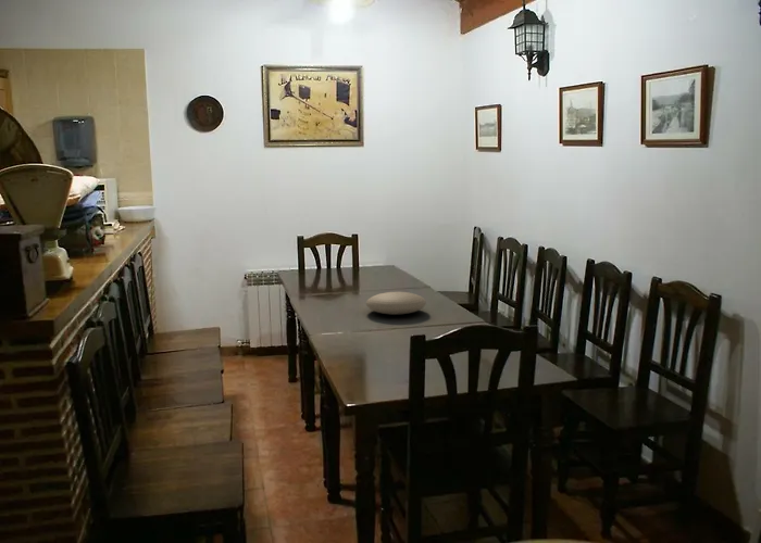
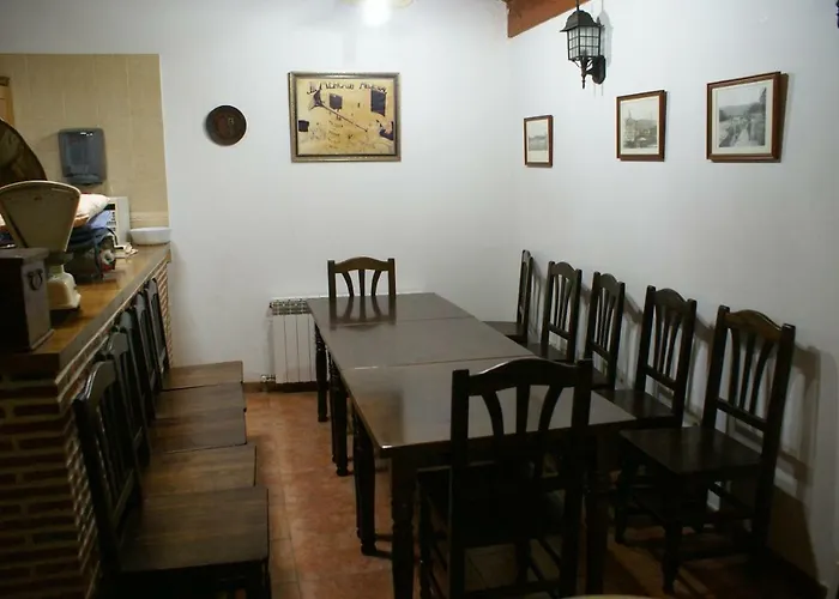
- plate [365,291,427,316]
